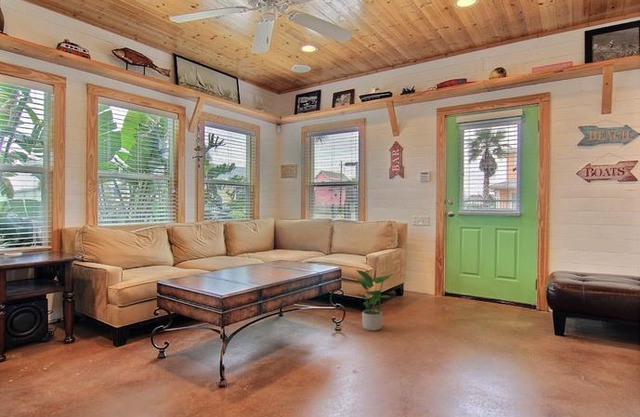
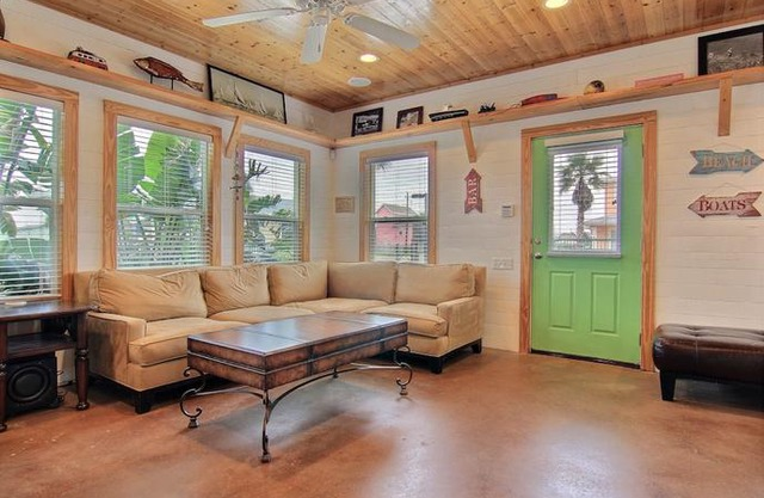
- potted plant [355,269,395,332]
